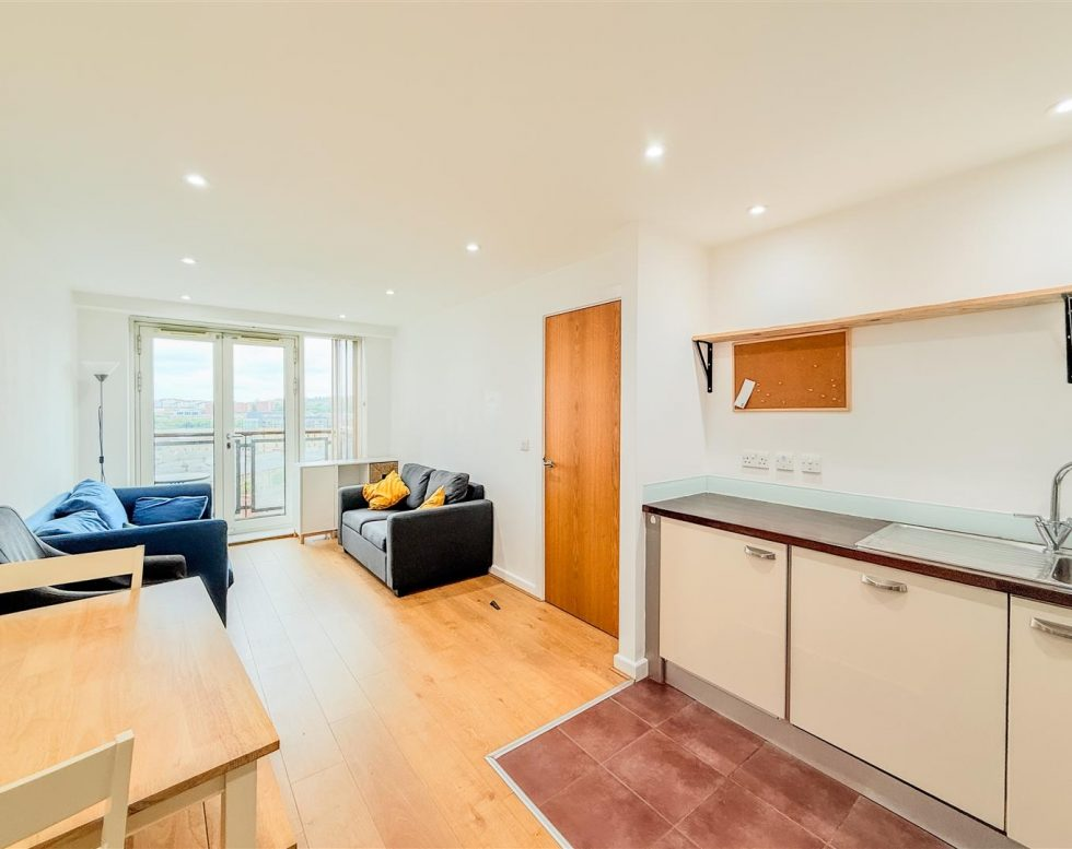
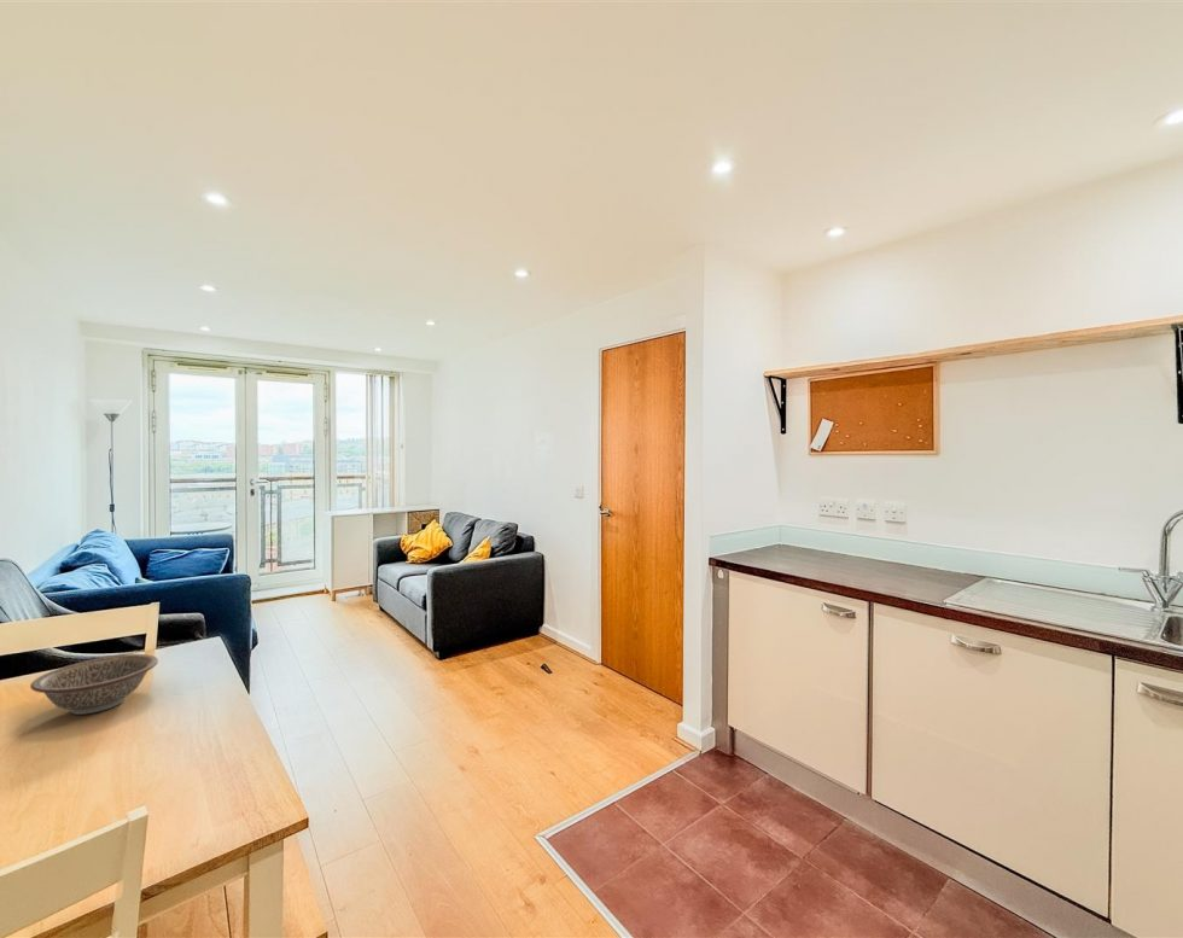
+ decorative bowl [29,653,159,716]
